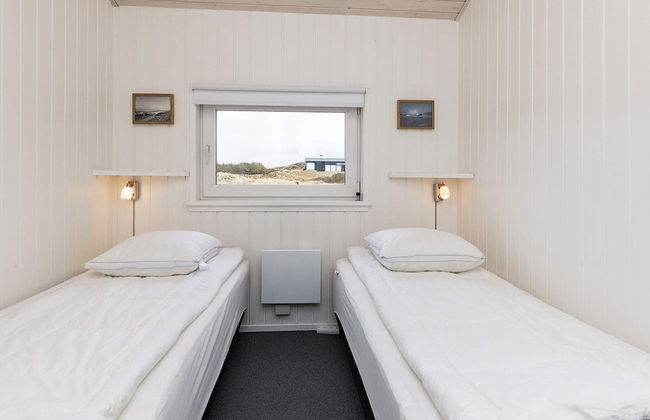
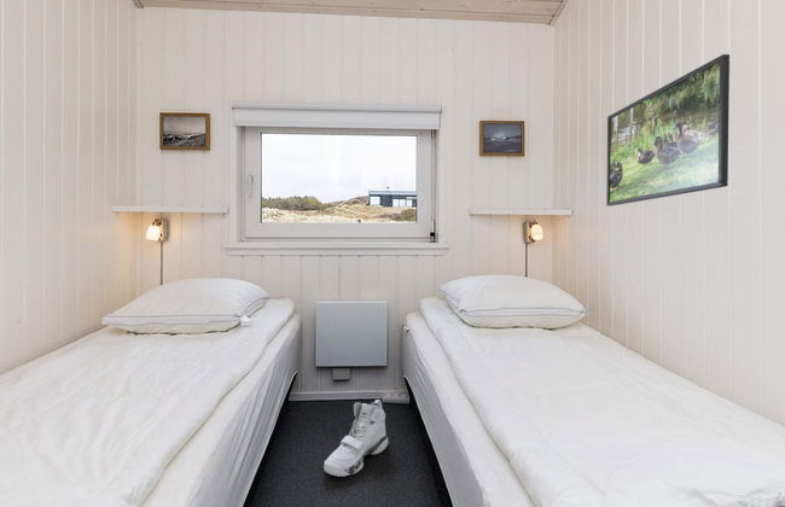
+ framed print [605,53,731,208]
+ sneaker [322,398,389,478]
